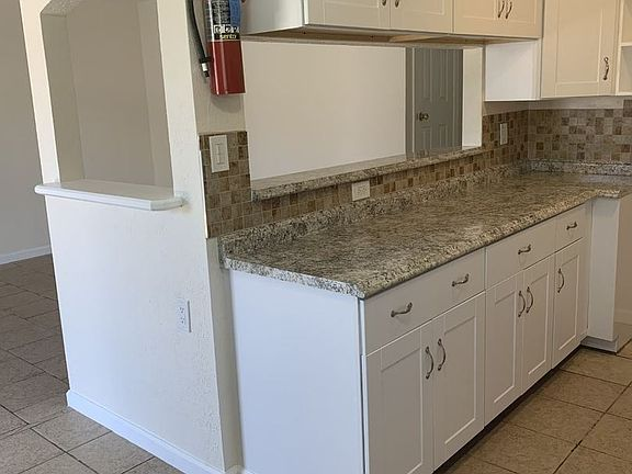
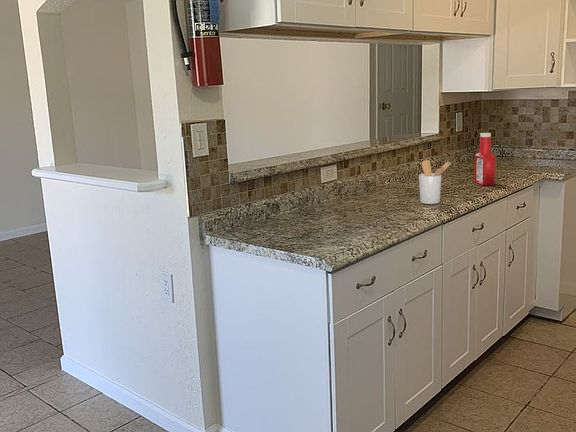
+ utensil holder [418,159,452,205]
+ soap bottle [473,132,497,186]
